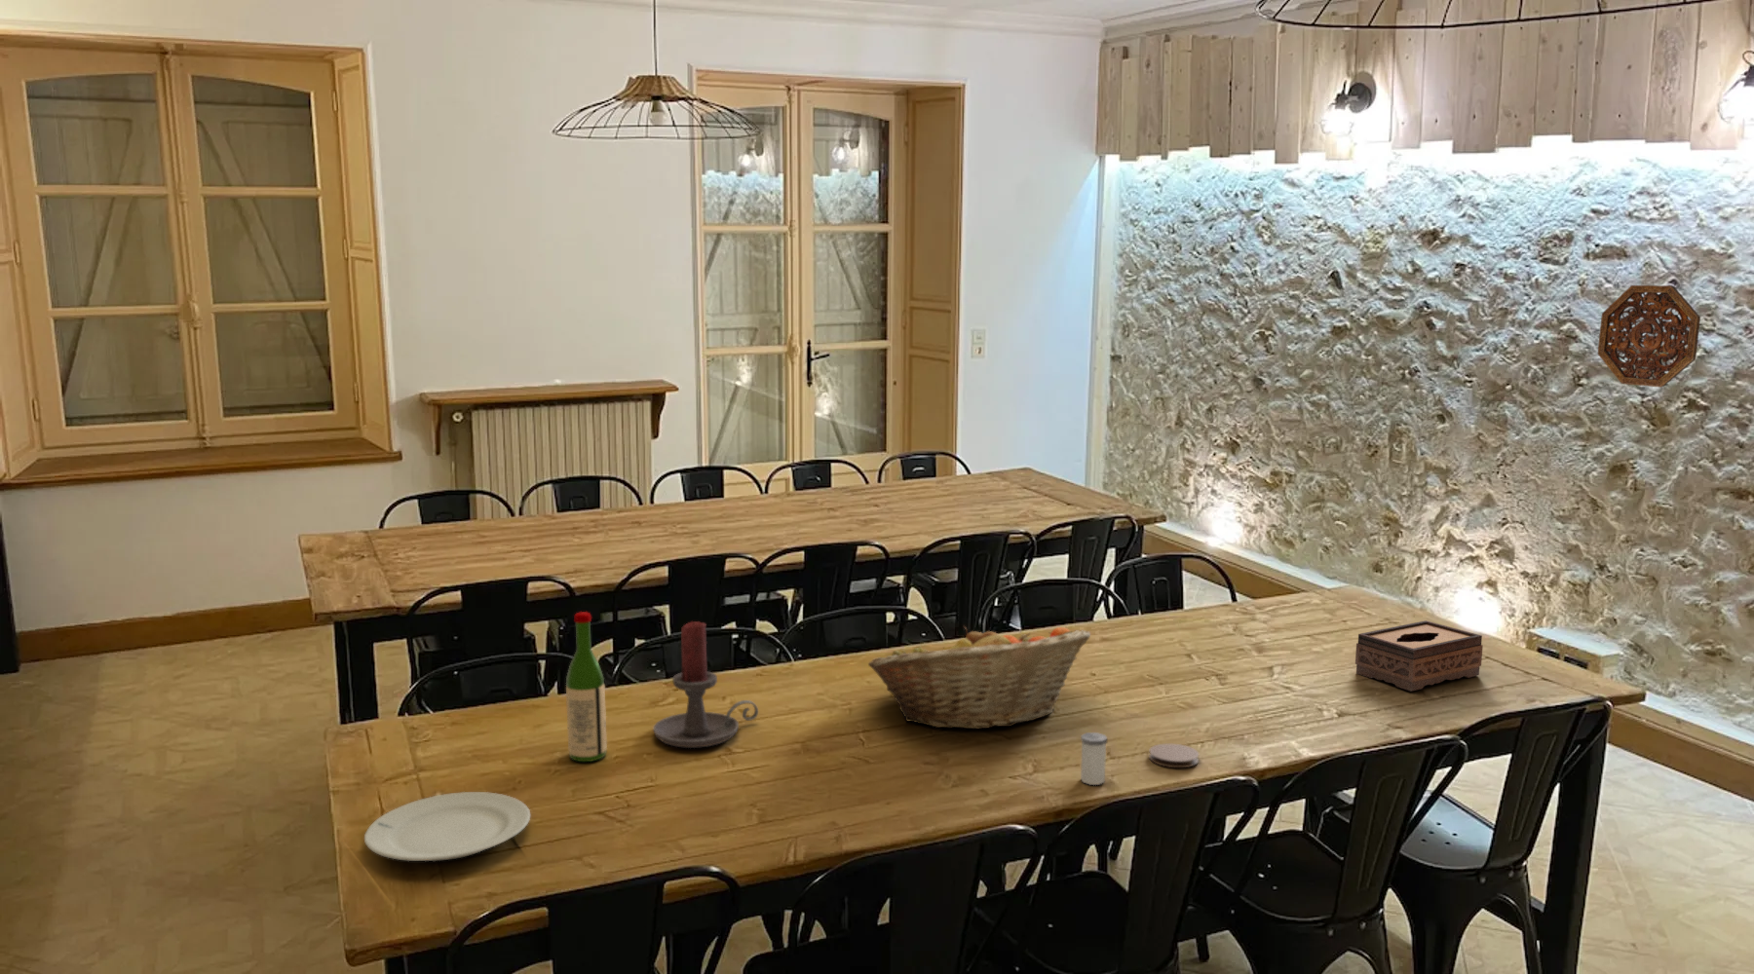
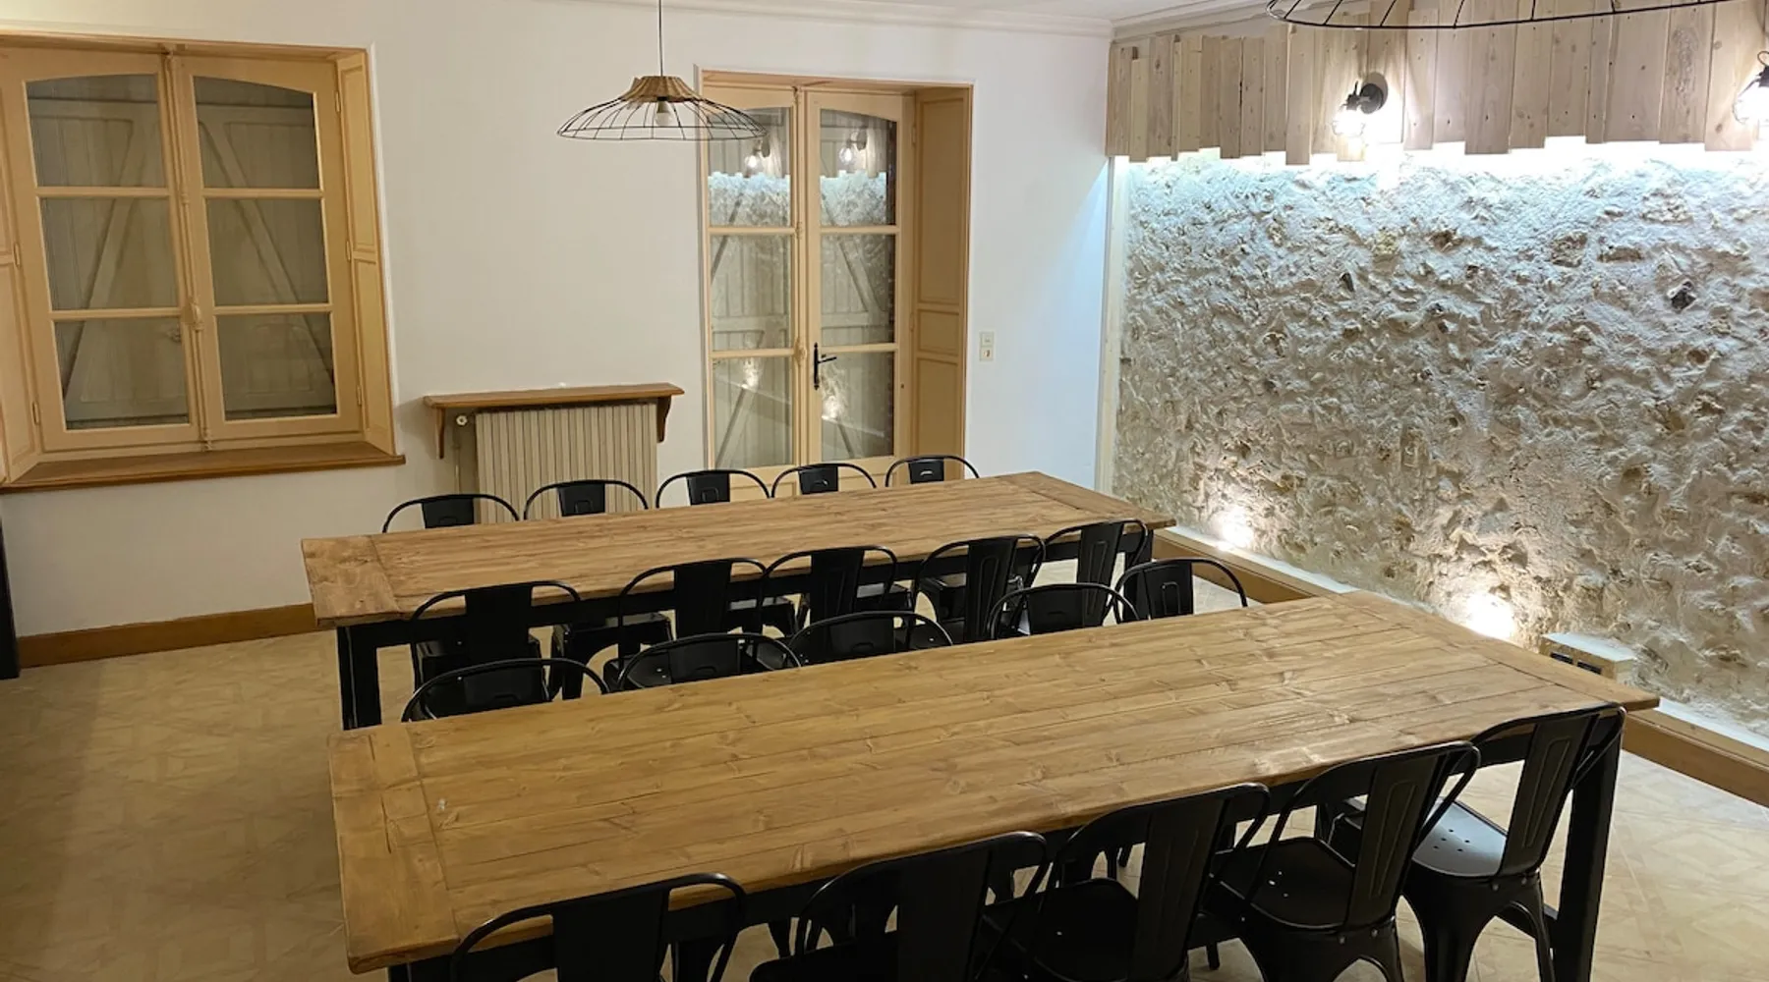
- coaster [1148,742,1200,769]
- decorative platter [1597,284,1701,389]
- tissue box [1354,619,1484,692]
- wine bottle [565,611,608,763]
- candle holder [651,620,759,748]
- fruit basket [867,624,1092,729]
- salt shaker [1080,732,1107,786]
- chinaware [364,790,531,862]
